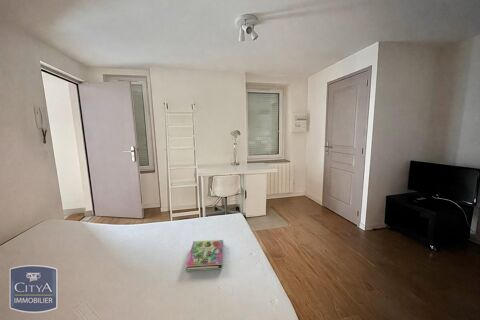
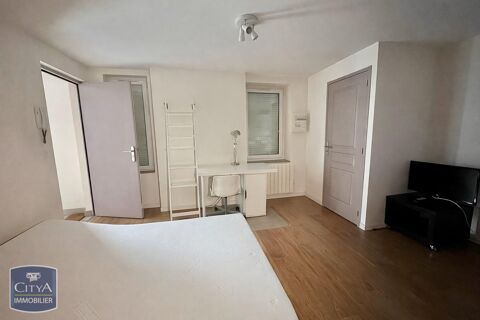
- book [185,239,224,272]
